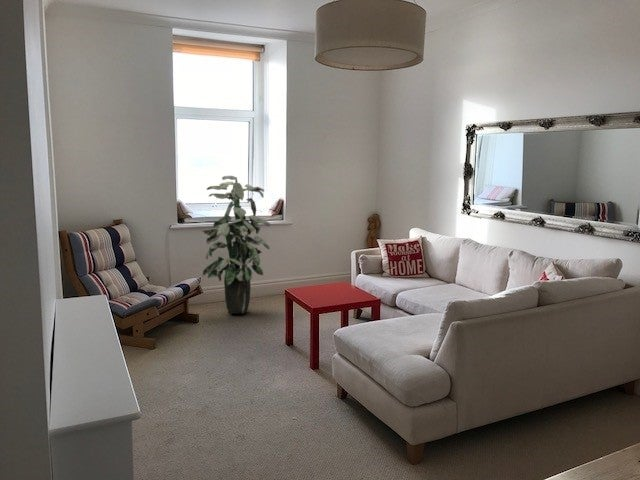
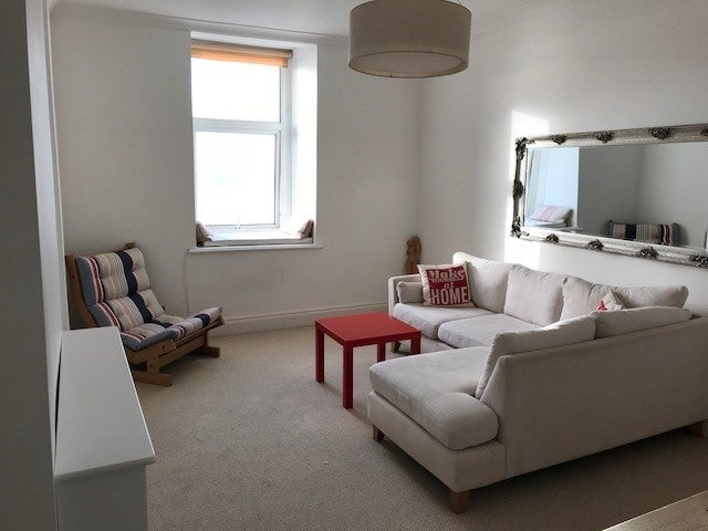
- indoor plant [201,175,271,314]
